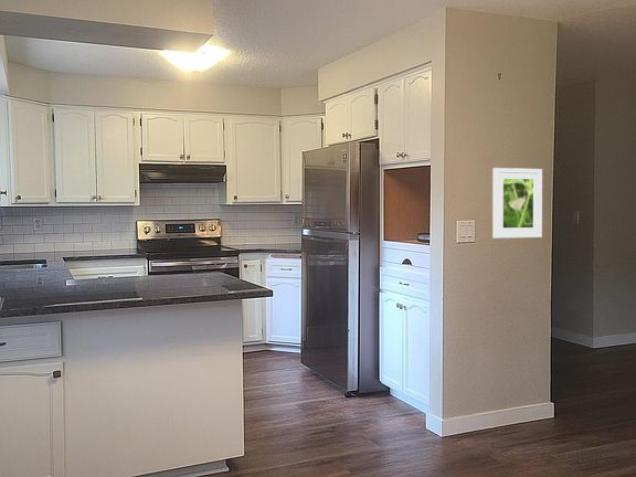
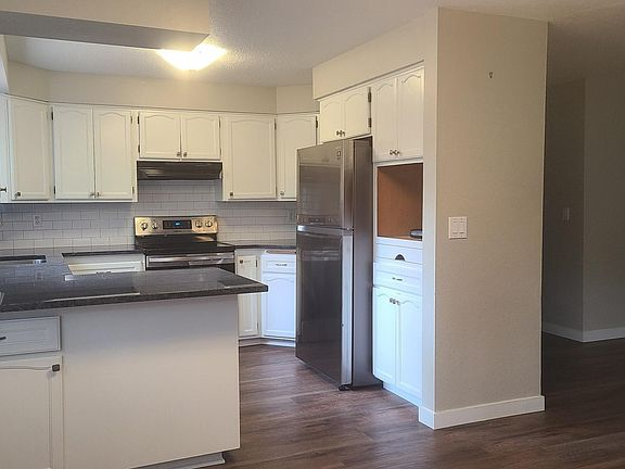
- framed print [491,167,543,240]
